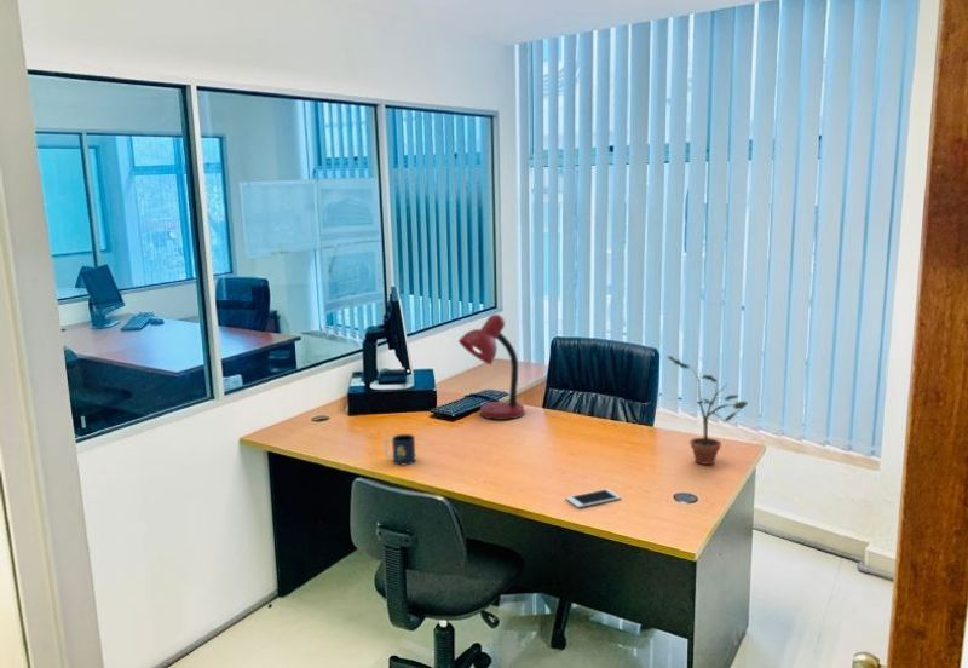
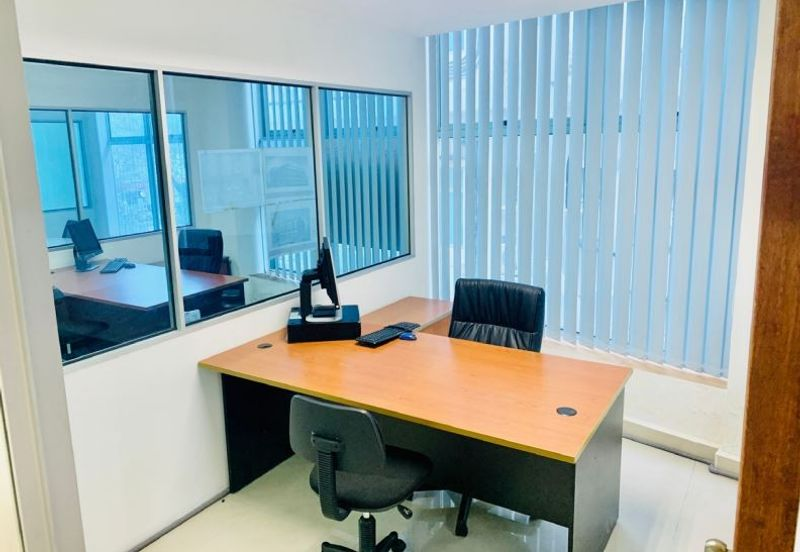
- desk lamp [457,313,526,421]
- cell phone [565,488,622,509]
- potted plant [667,355,749,466]
- mug [384,433,416,466]
